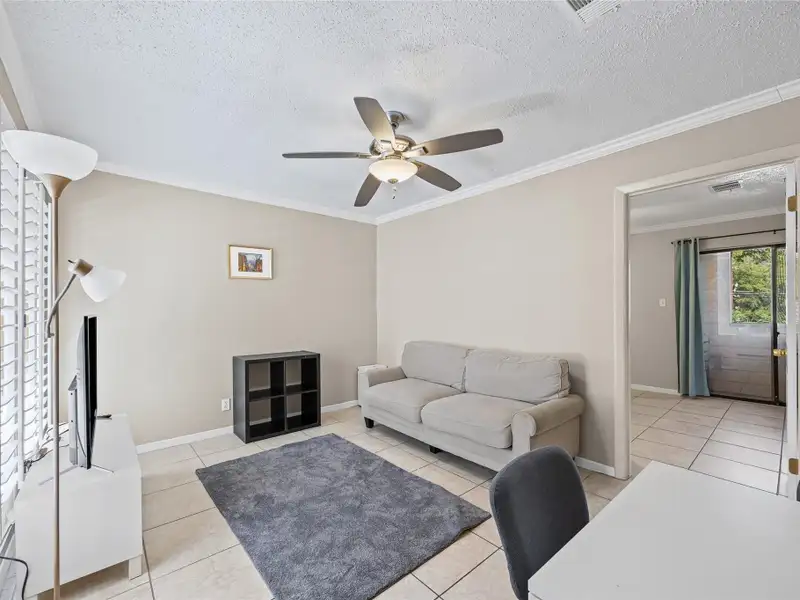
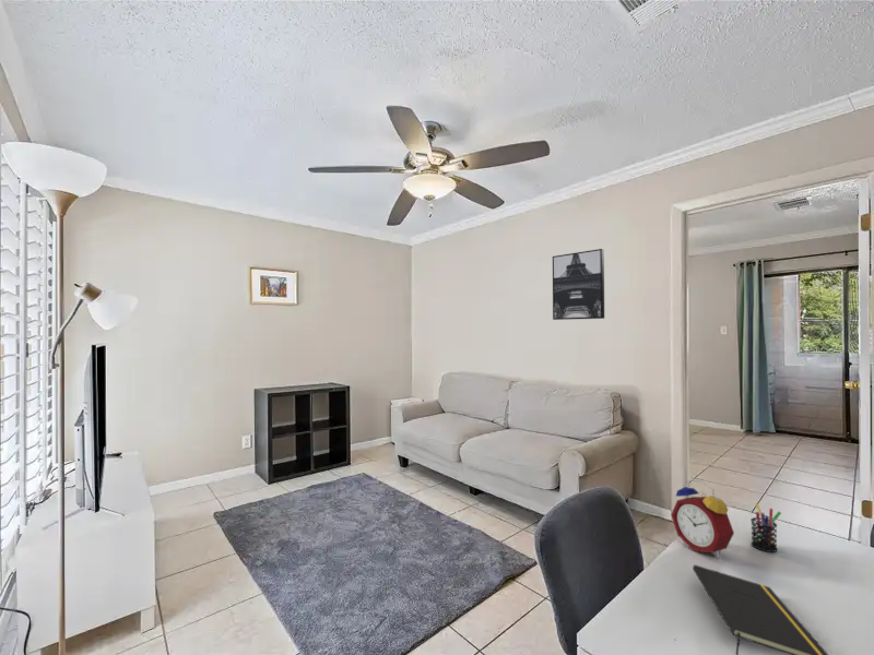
+ pen holder [749,502,782,553]
+ notepad [692,563,829,655]
+ alarm clock [670,478,735,559]
+ wall art [552,248,605,321]
